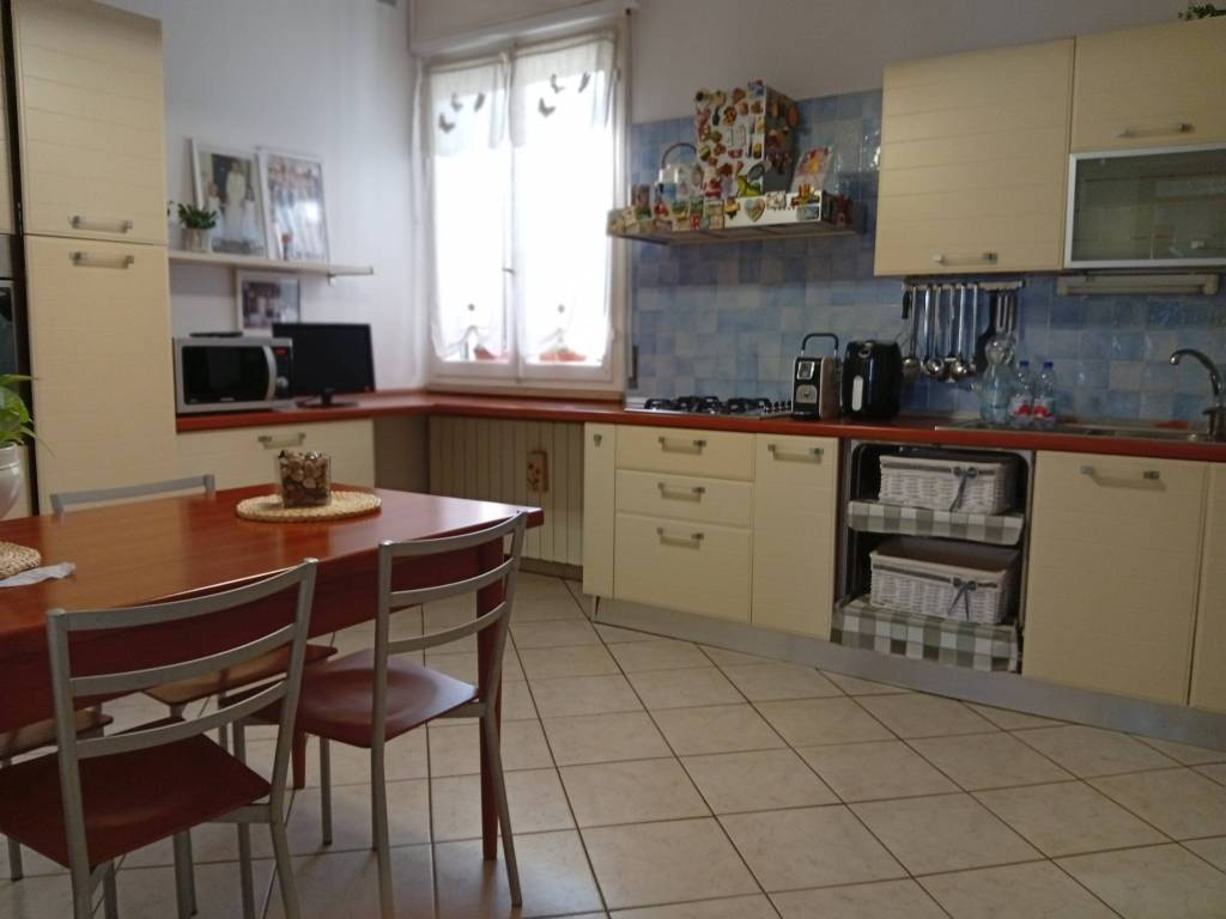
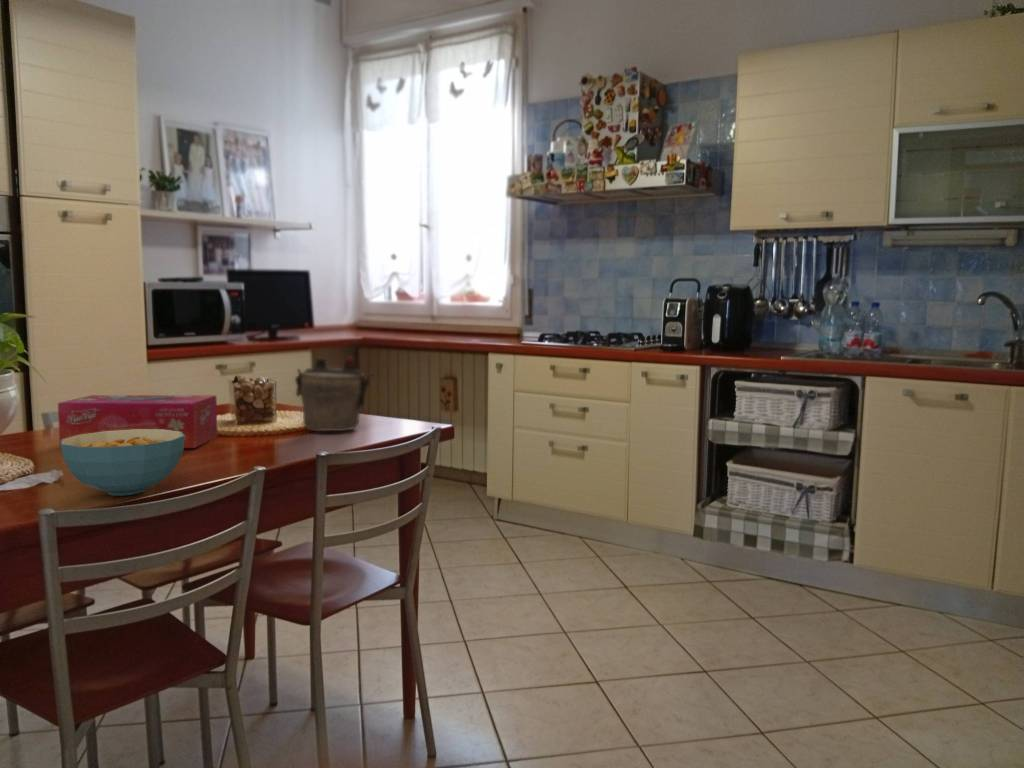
+ cereal bowl [61,429,185,497]
+ tissue box [57,394,219,449]
+ teapot [294,355,377,432]
